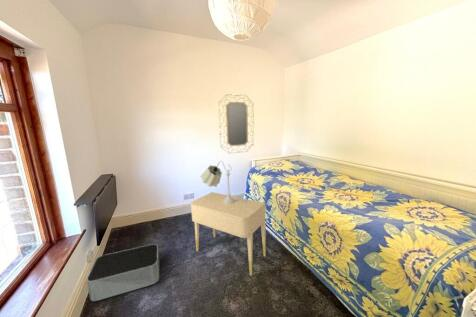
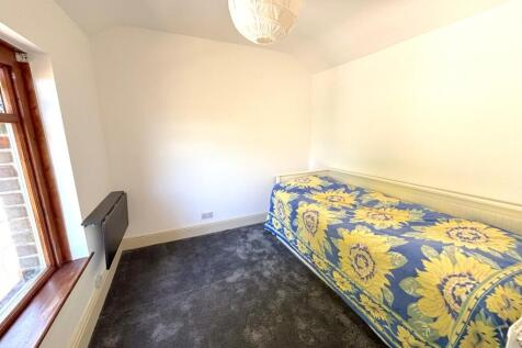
- nightstand [190,191,267,276]
- home mirror [218,93,255,154]
- table lamp [199,160,249,204]
- storage bin [86,243,161,302]
